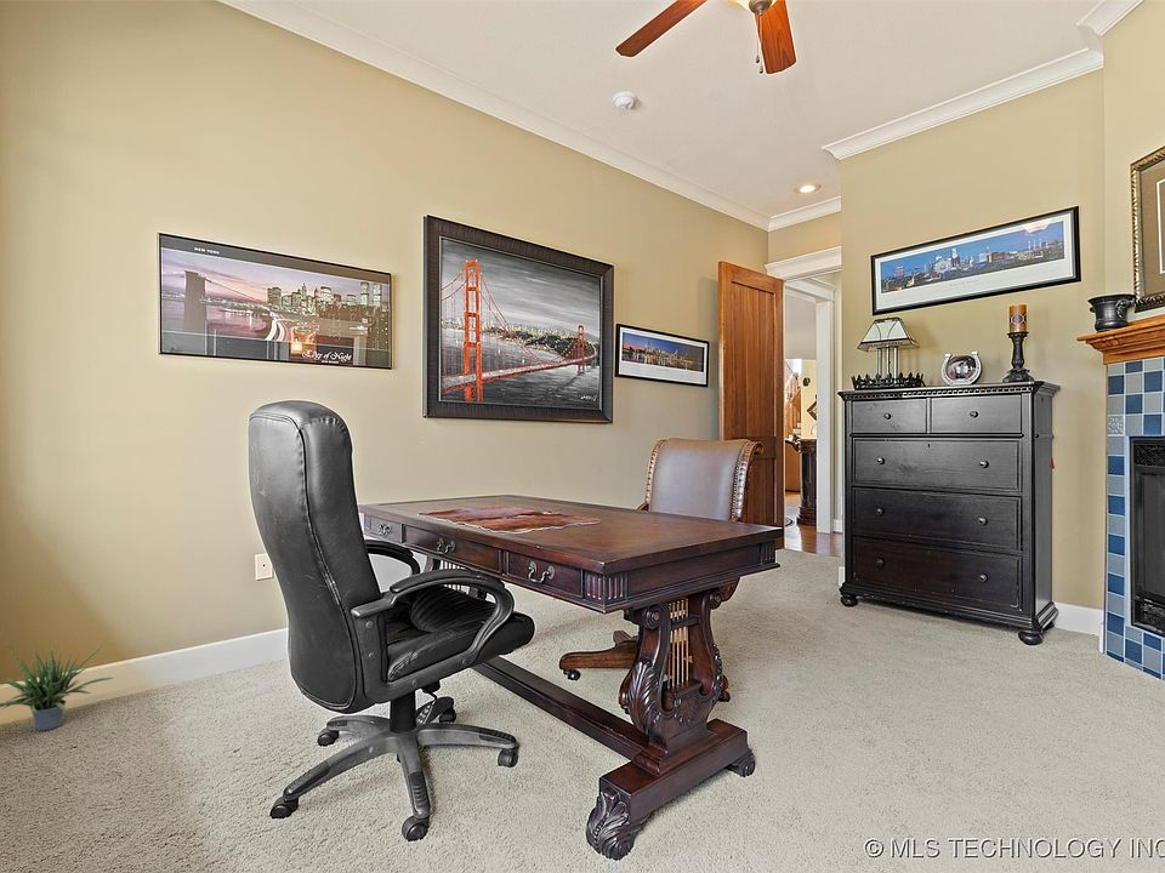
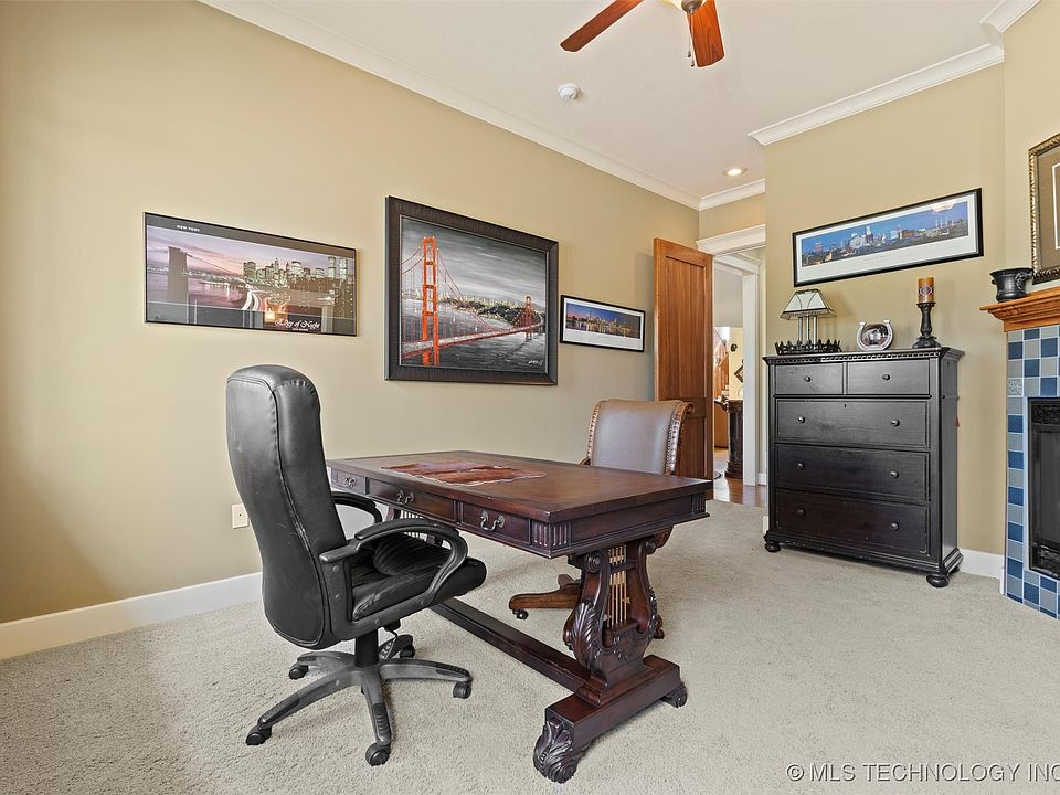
- potted plant [0,641,114,732]
